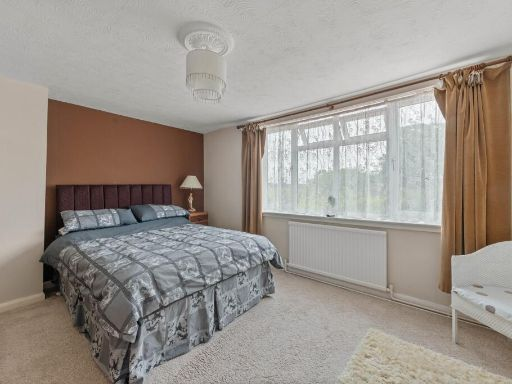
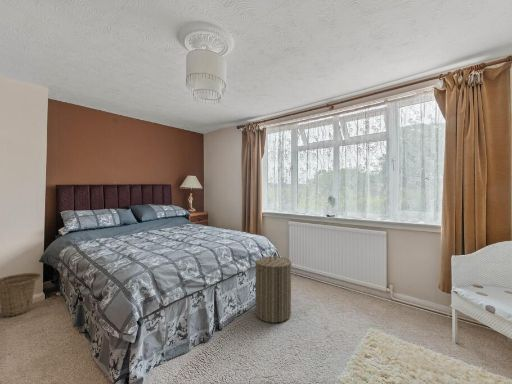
+ basket [0,272,42,318]
+ laundry hamper [254,252,292,324]
